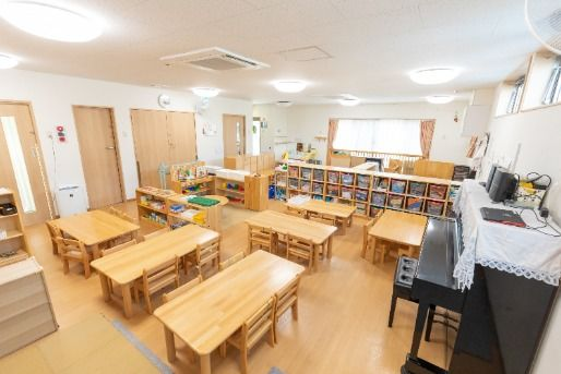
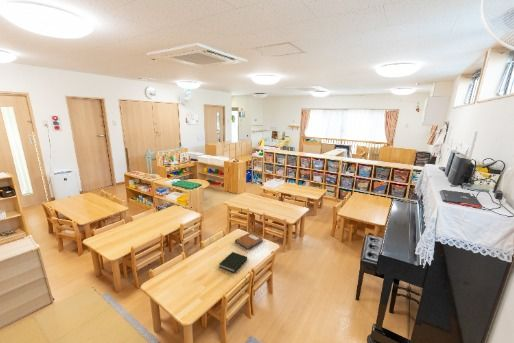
+ notebook [234,231,264,250]
+ book [218,251,248,274]
